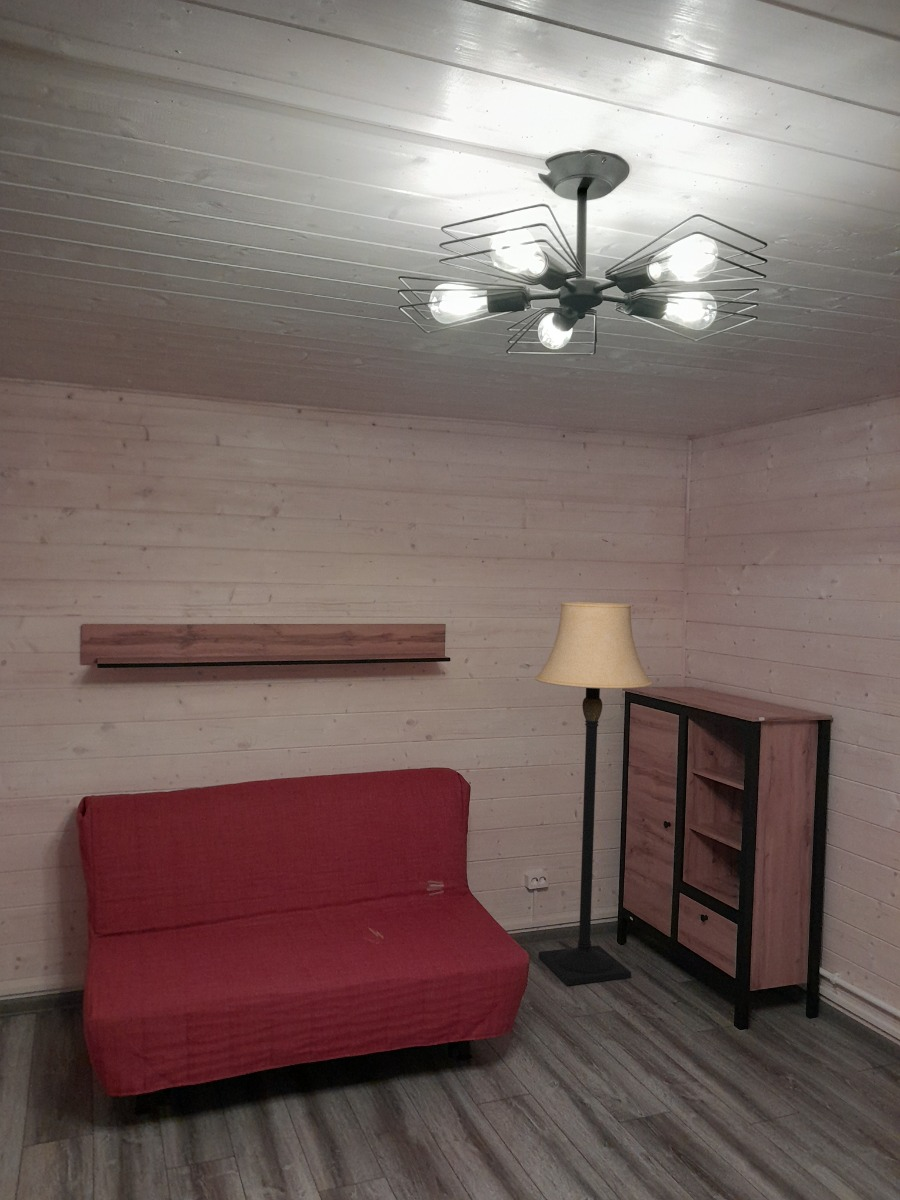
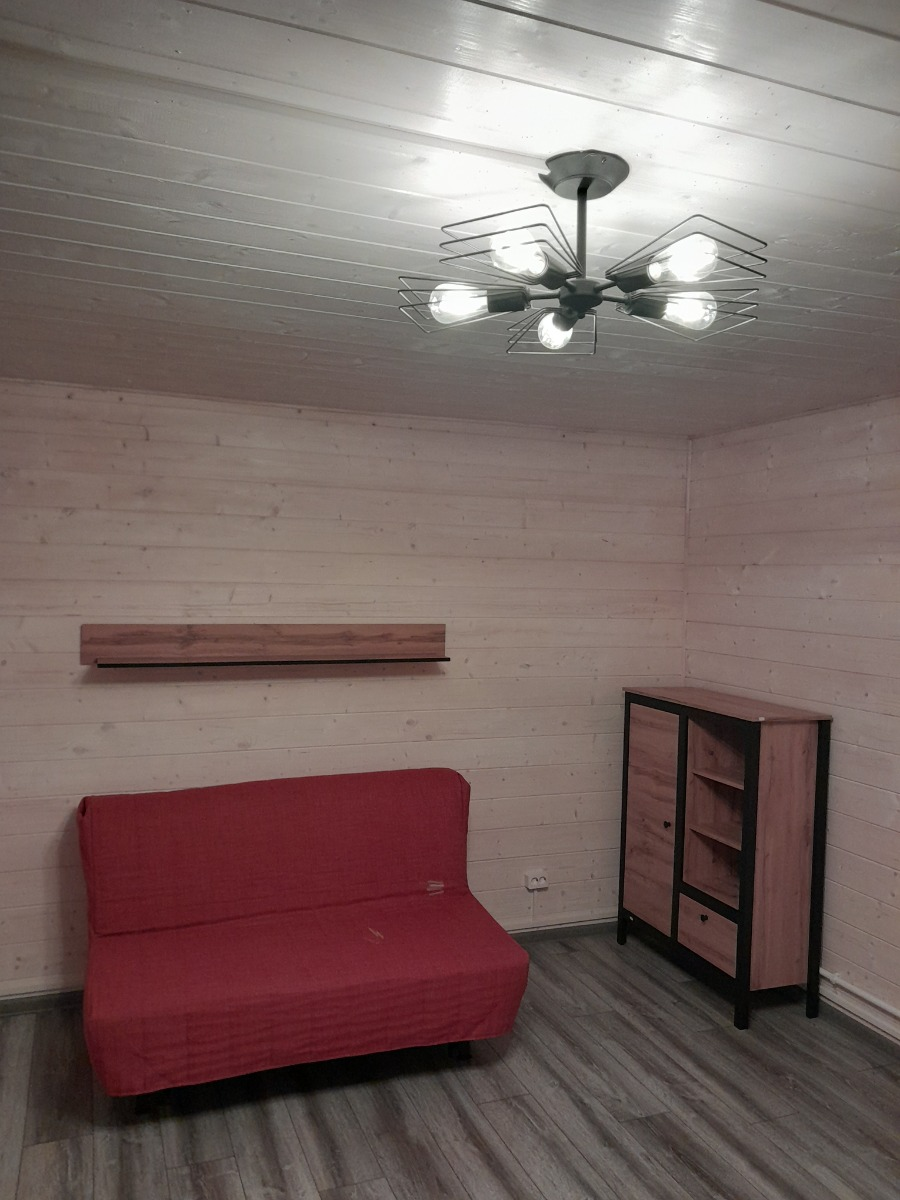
- lamp [534,601,654,986]
